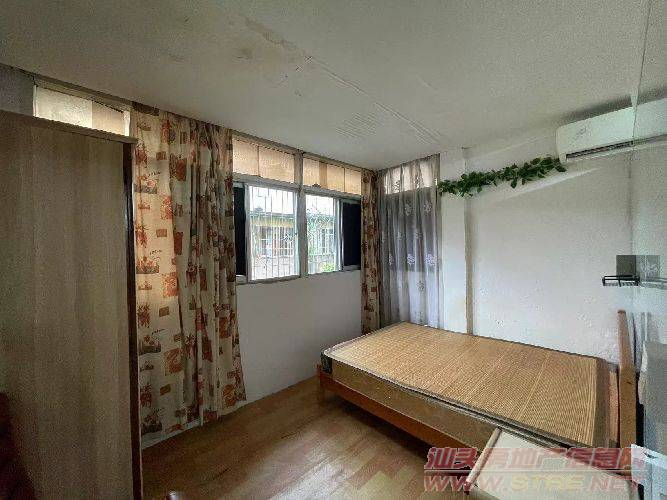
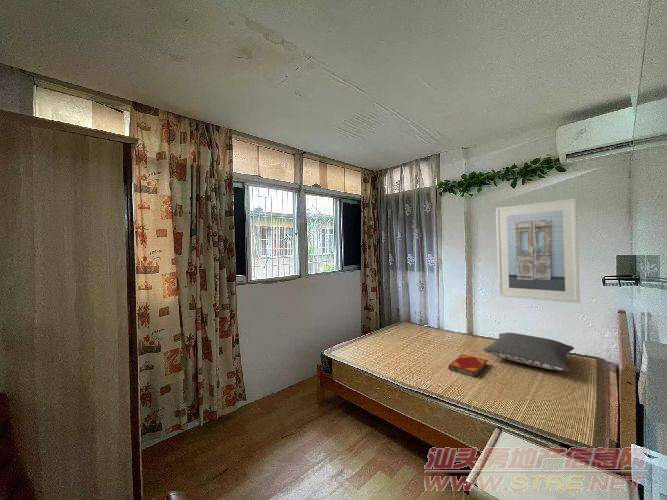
+ pillow [482,332,575,372]
+ hardback book [447,353,489,379]
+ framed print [495,198,581,304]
